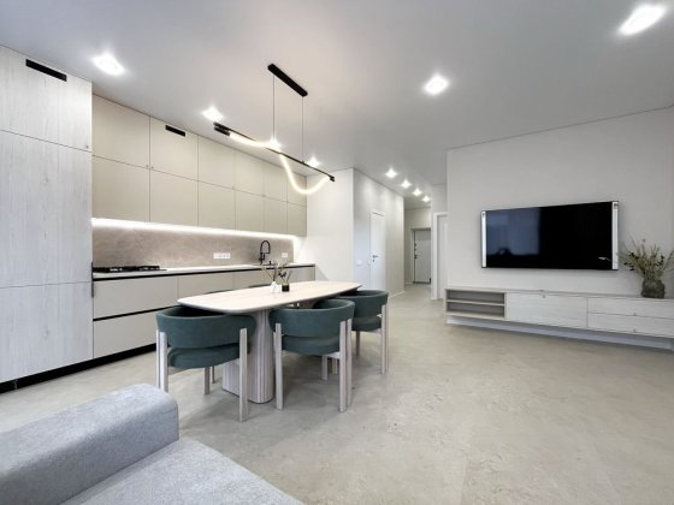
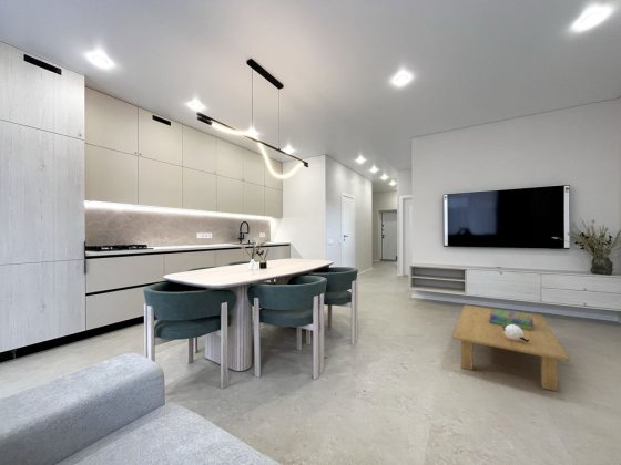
+ decorative orb [501,324,530,342]
+ coffee table [452,304,571,393]
+ stack of books [489,308,533,331]
